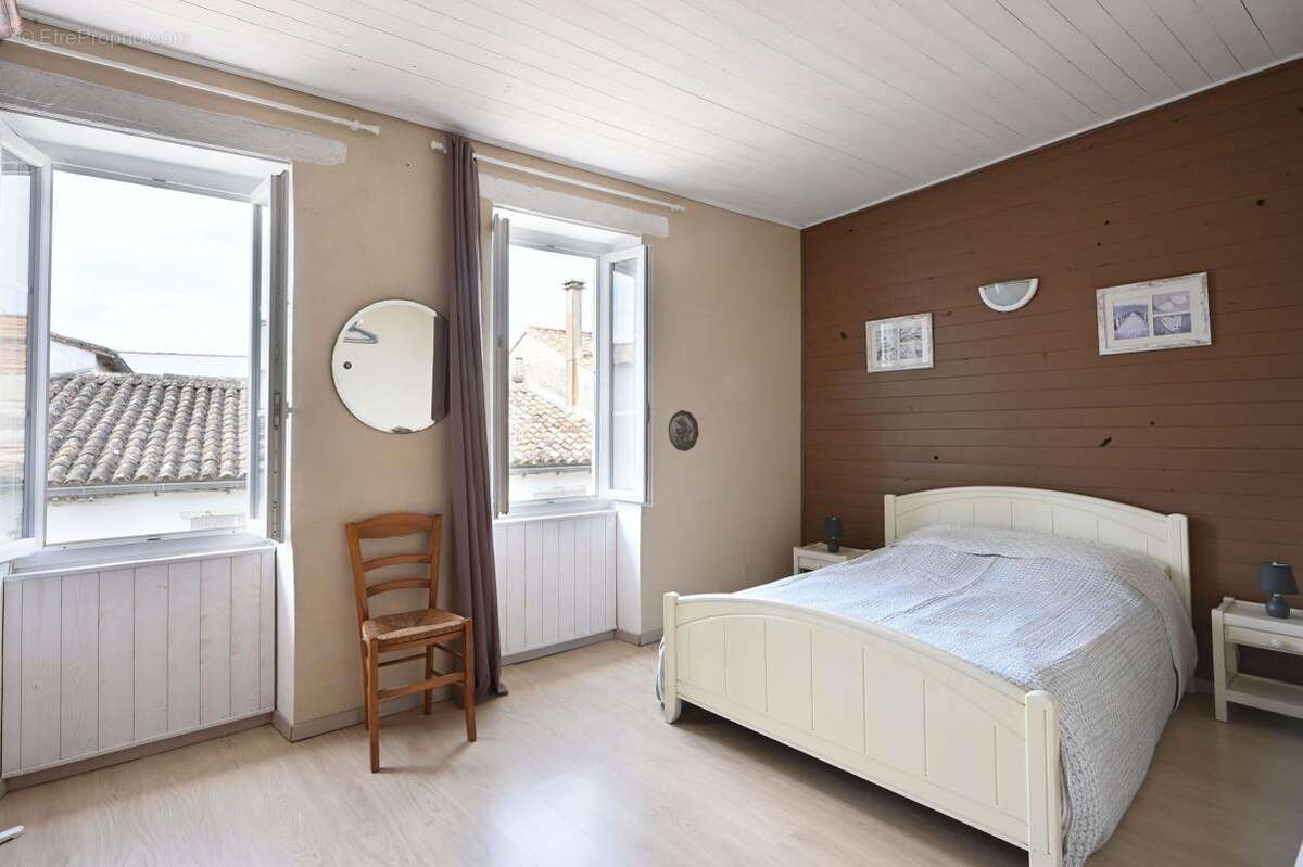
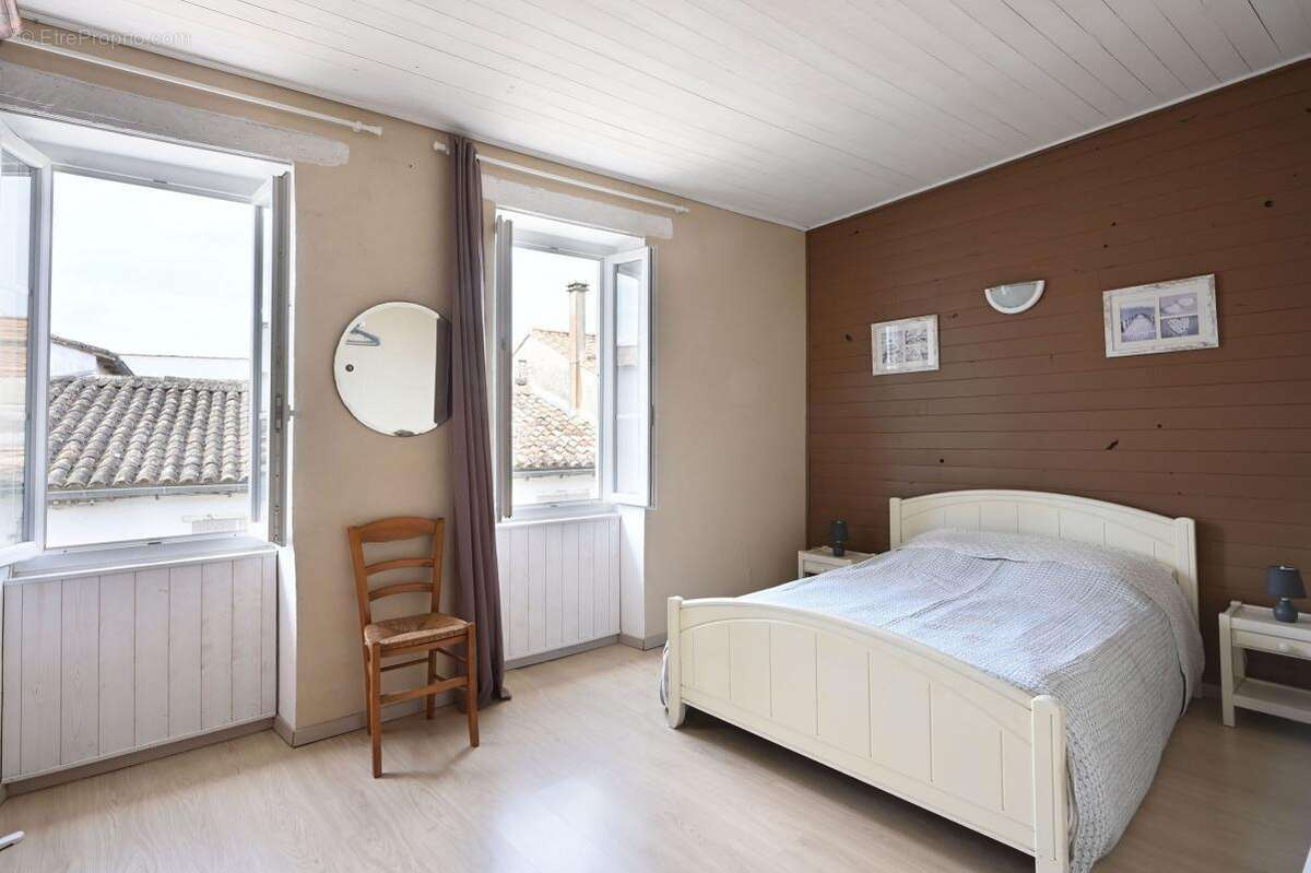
- decorative plate [668,409,700,452]
